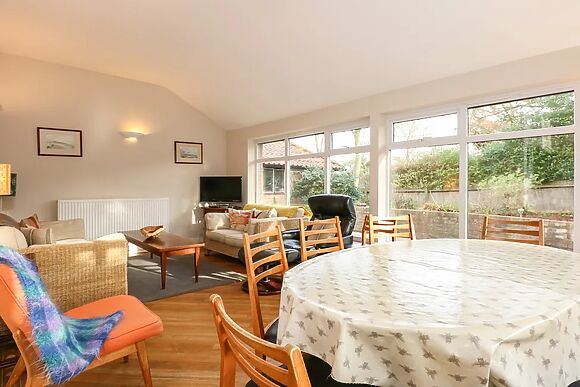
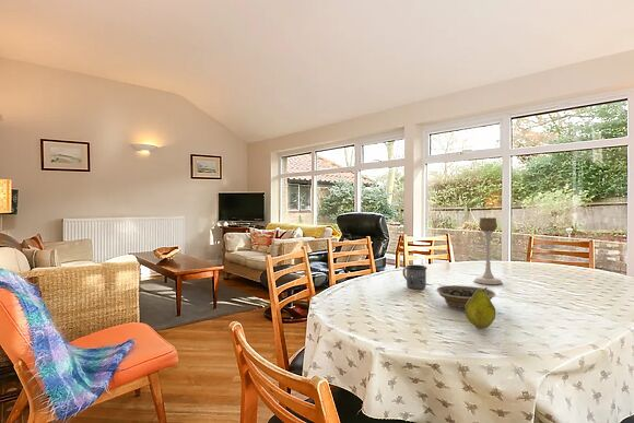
+ fruit [465,286,496,329]
+ mug [402,263,428,290]
+ bowl [435,284,497,309]
+ candle holder [473,216,504,285]
